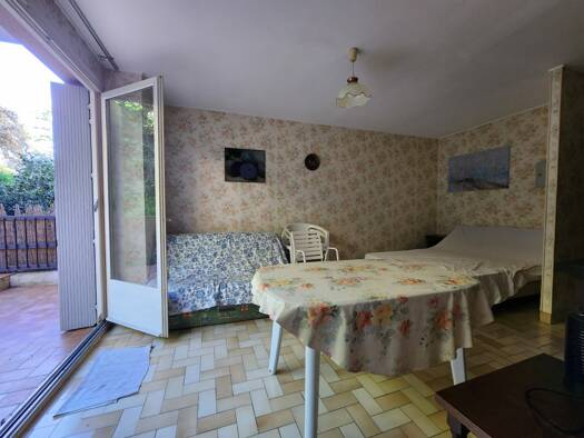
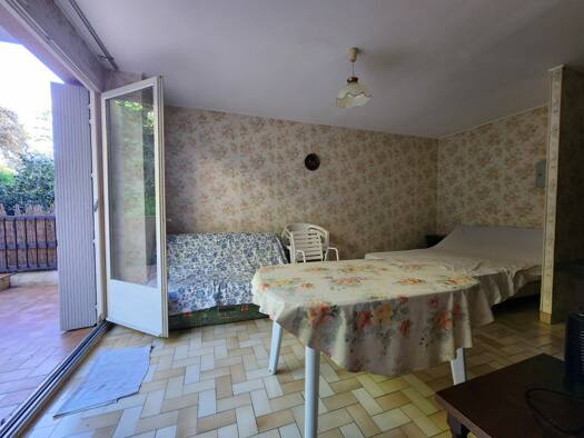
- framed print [224,146,267,185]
- wall art [446,143,512,193]
